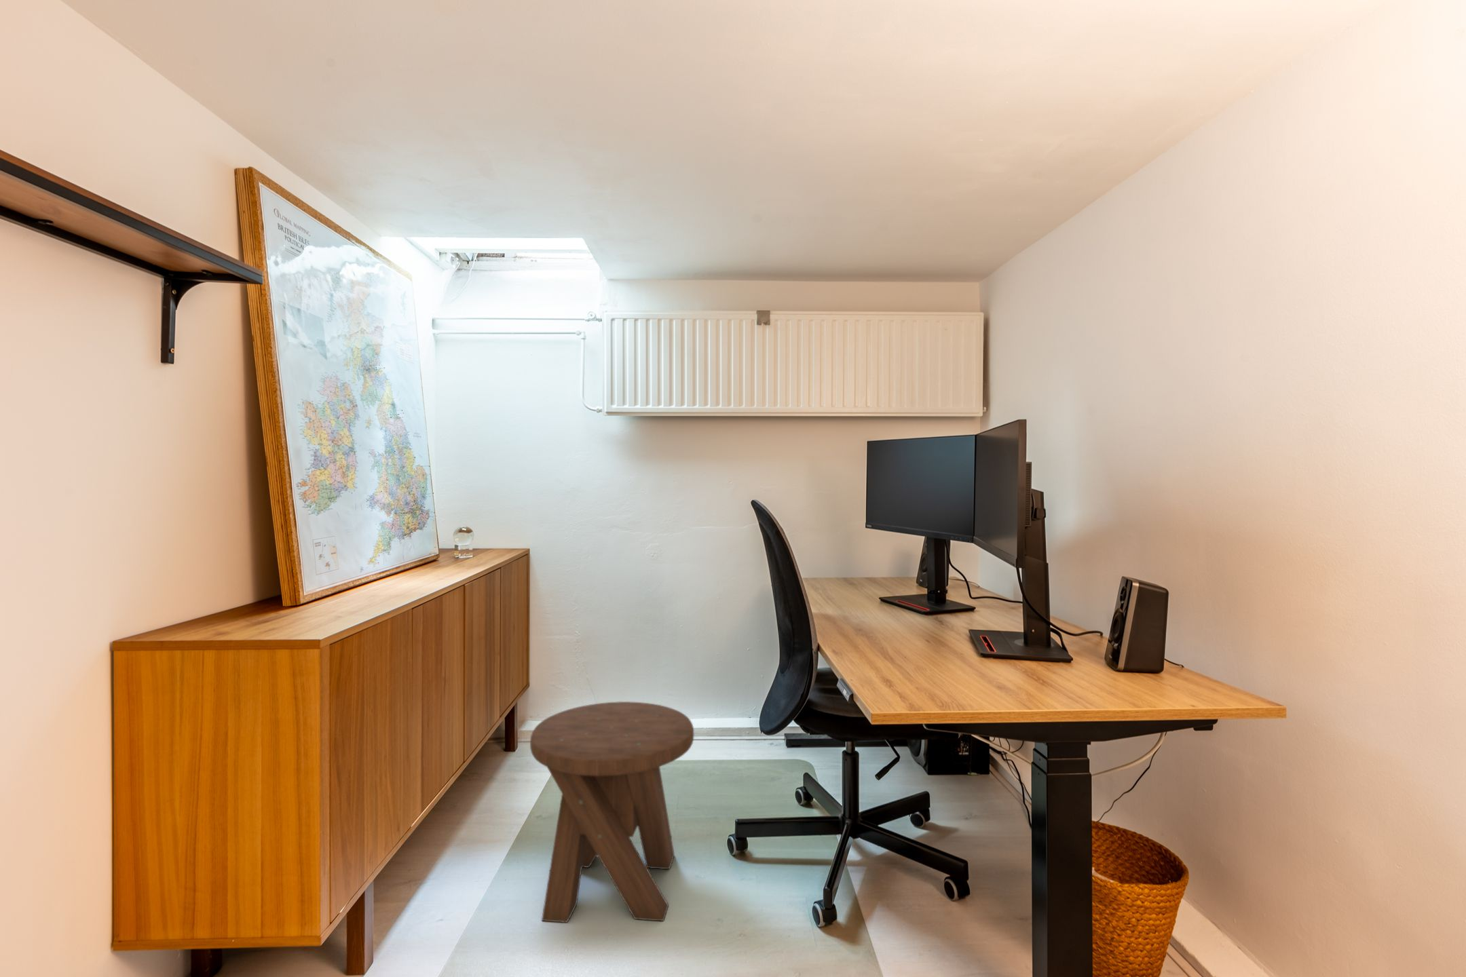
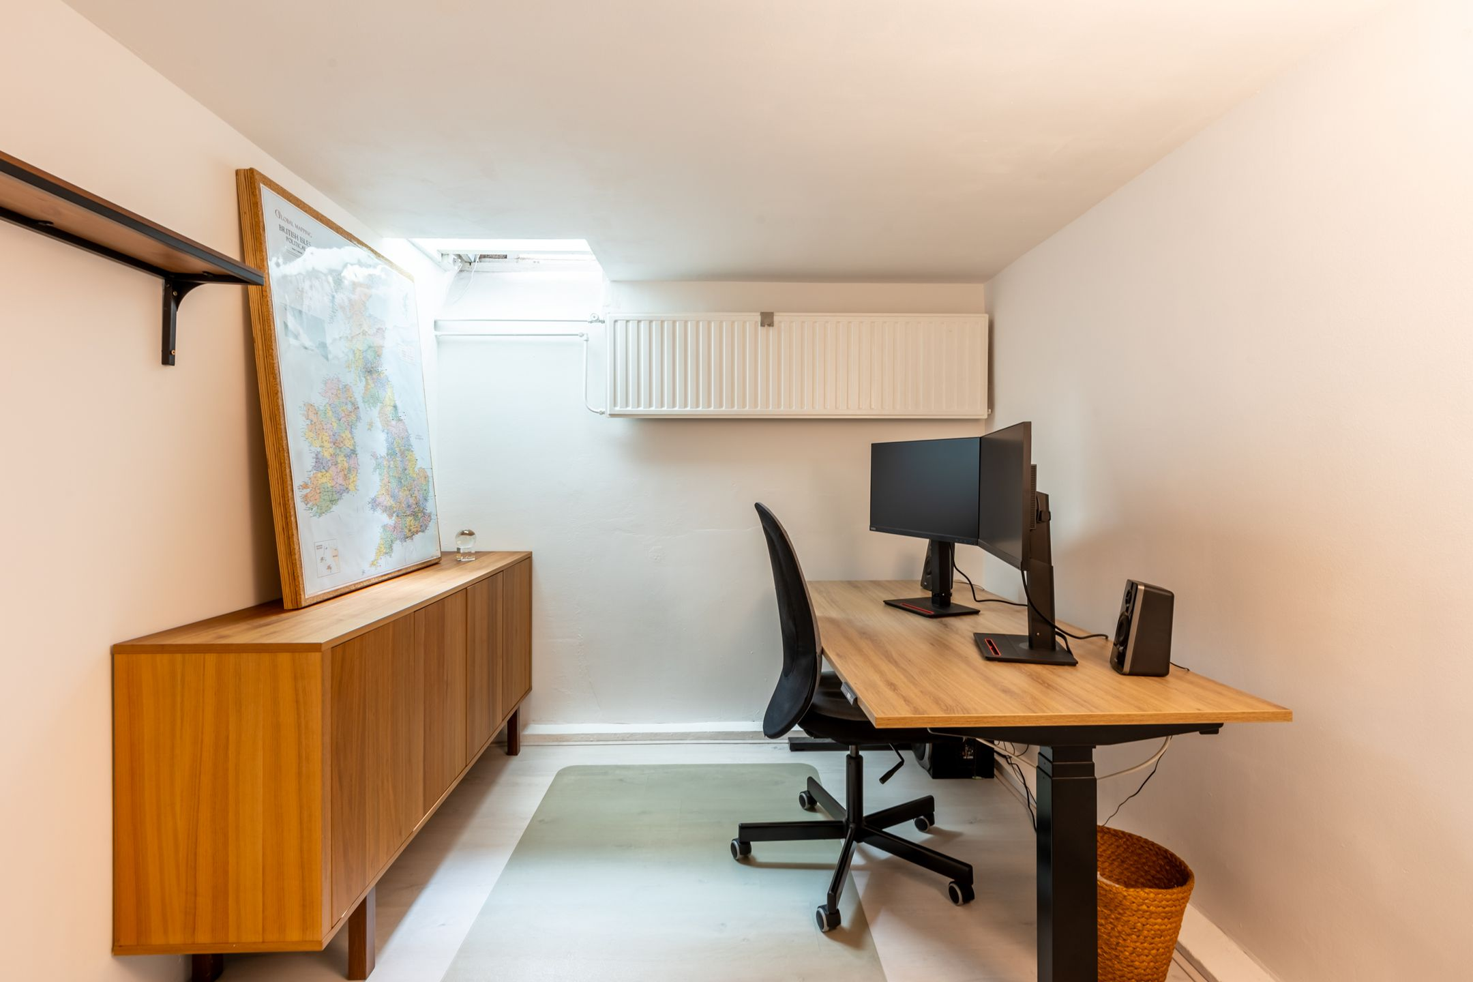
- music stool [529,701,695,924]
